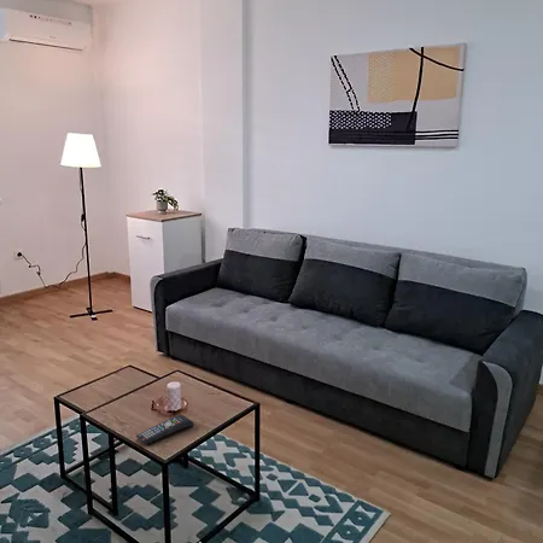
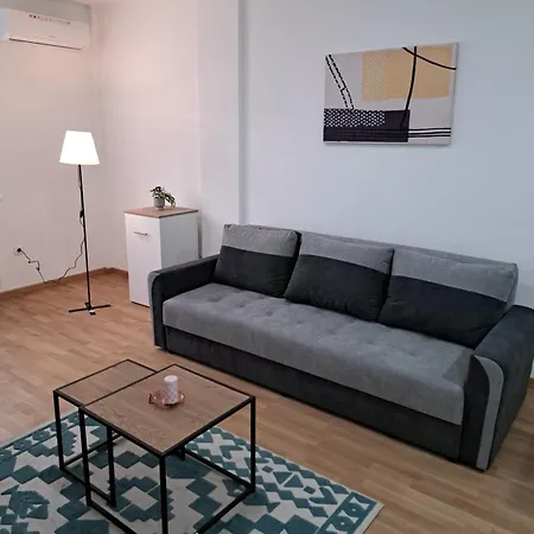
- remote control [135,414,195,445]
